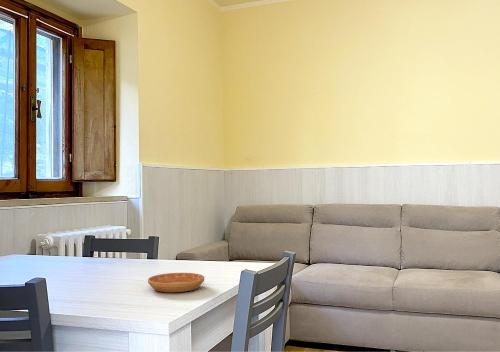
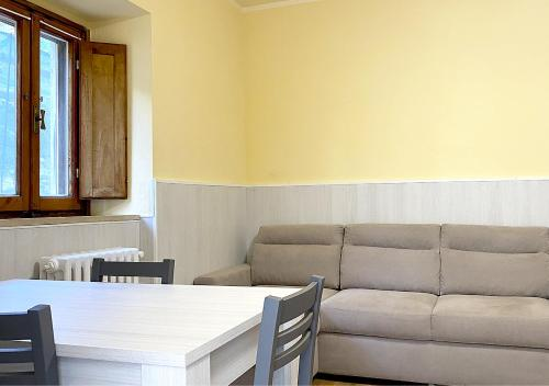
- saucer [147,272,205,293]
